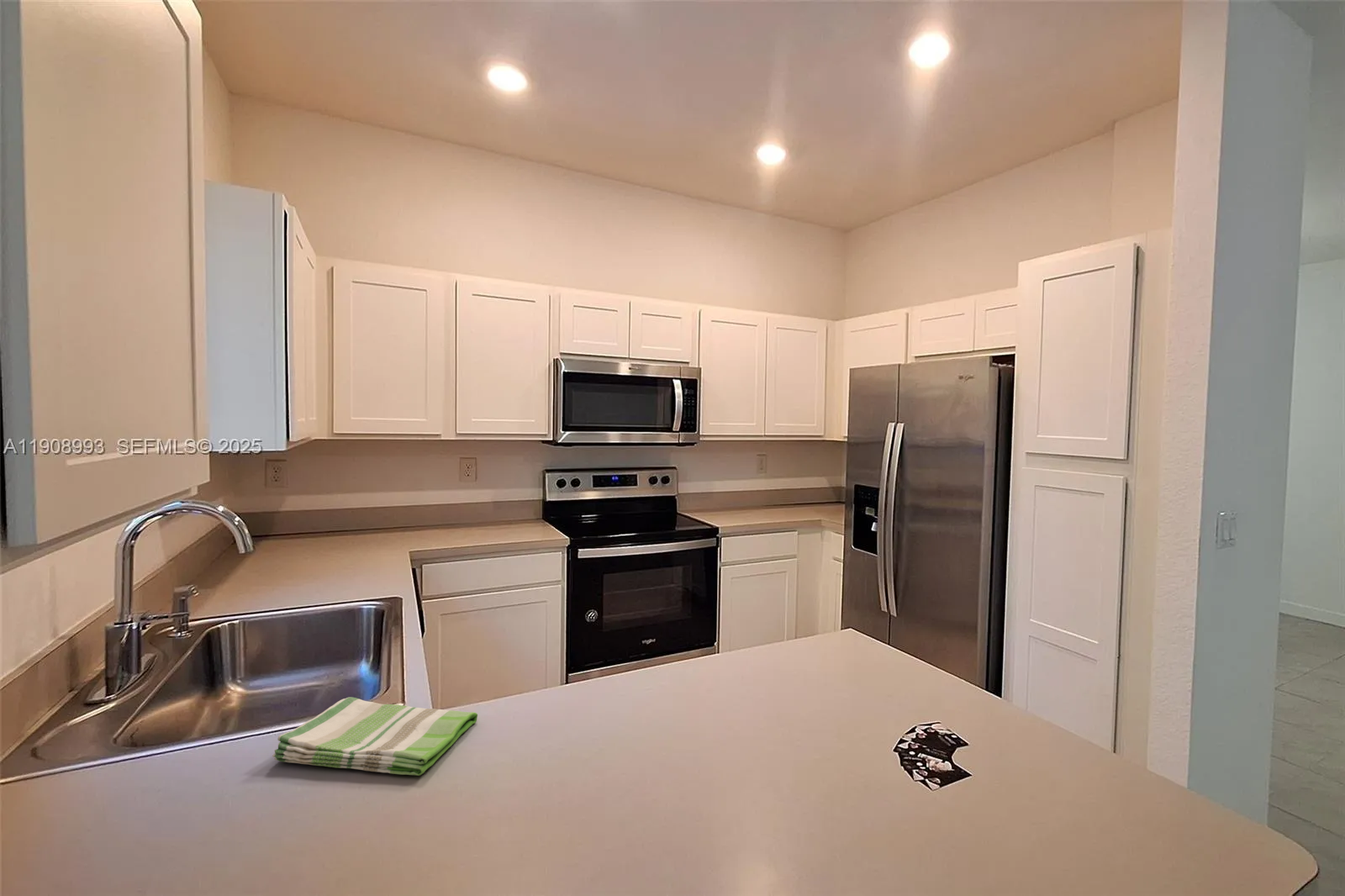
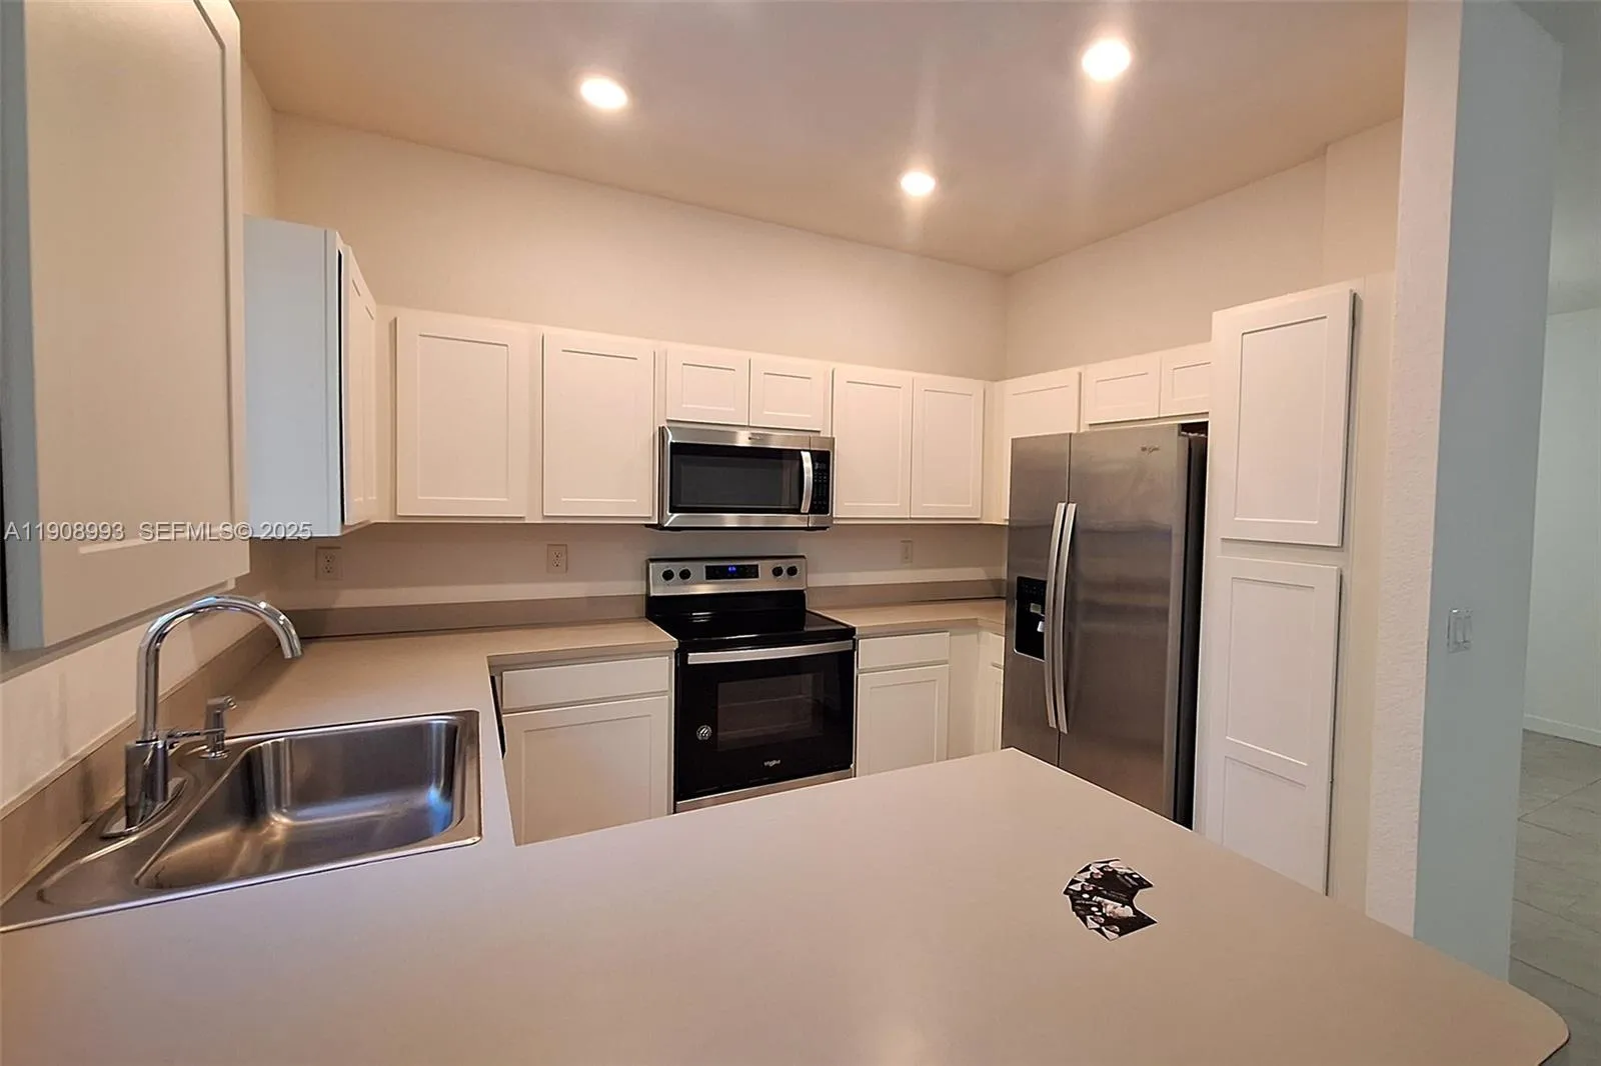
- dish towel [272,696,478,777]
